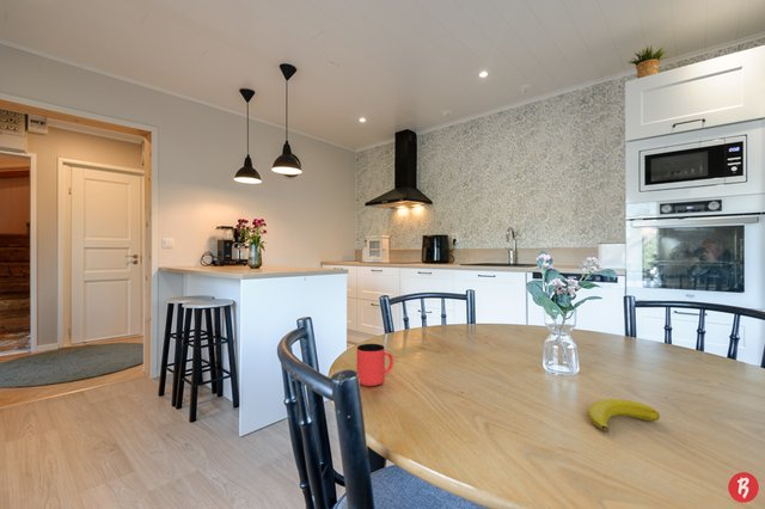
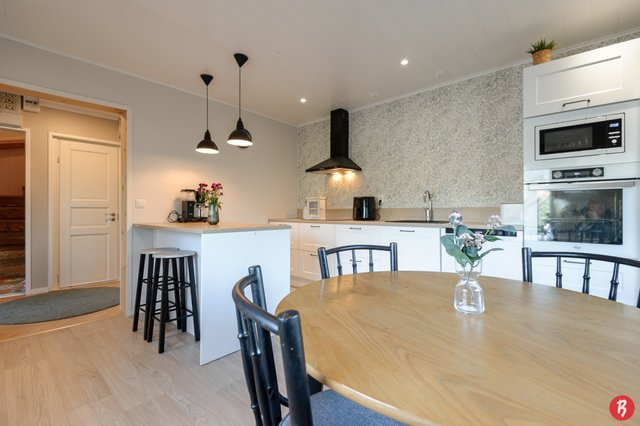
- banana [587,398,661,434]
- cup [356,343,394,387]
